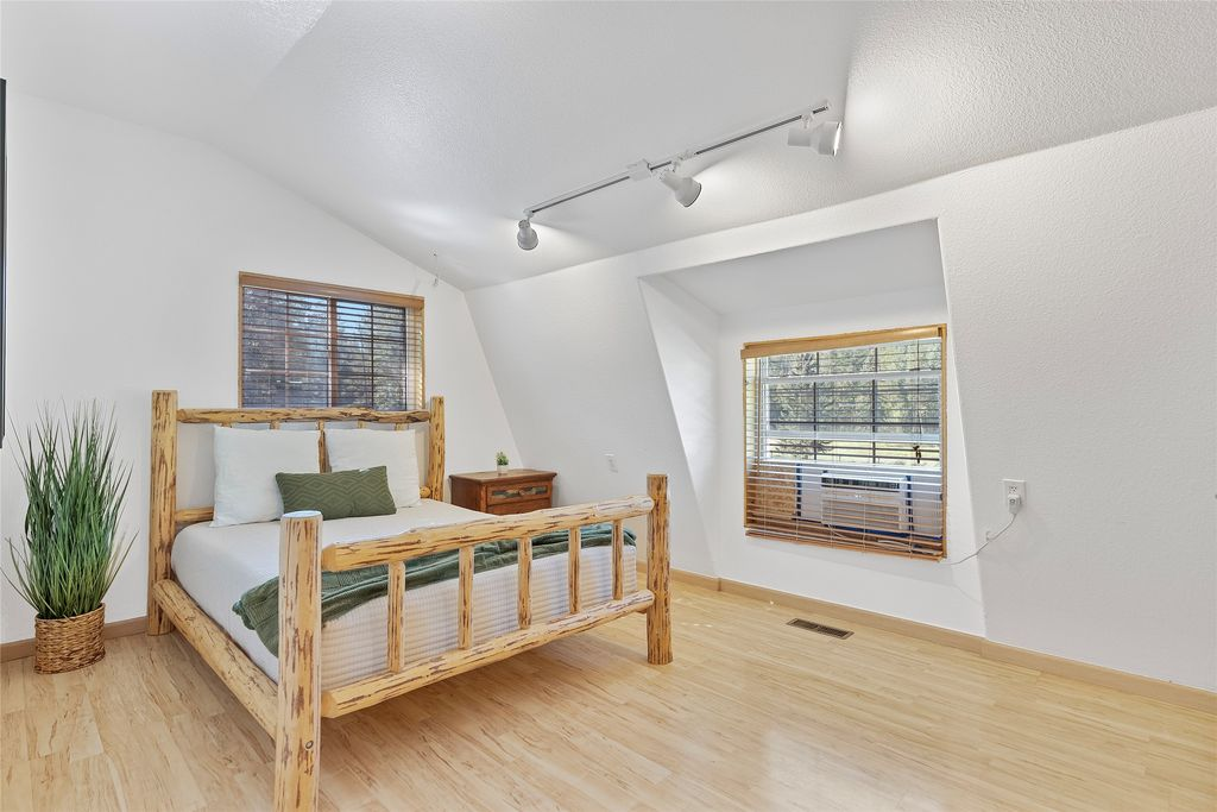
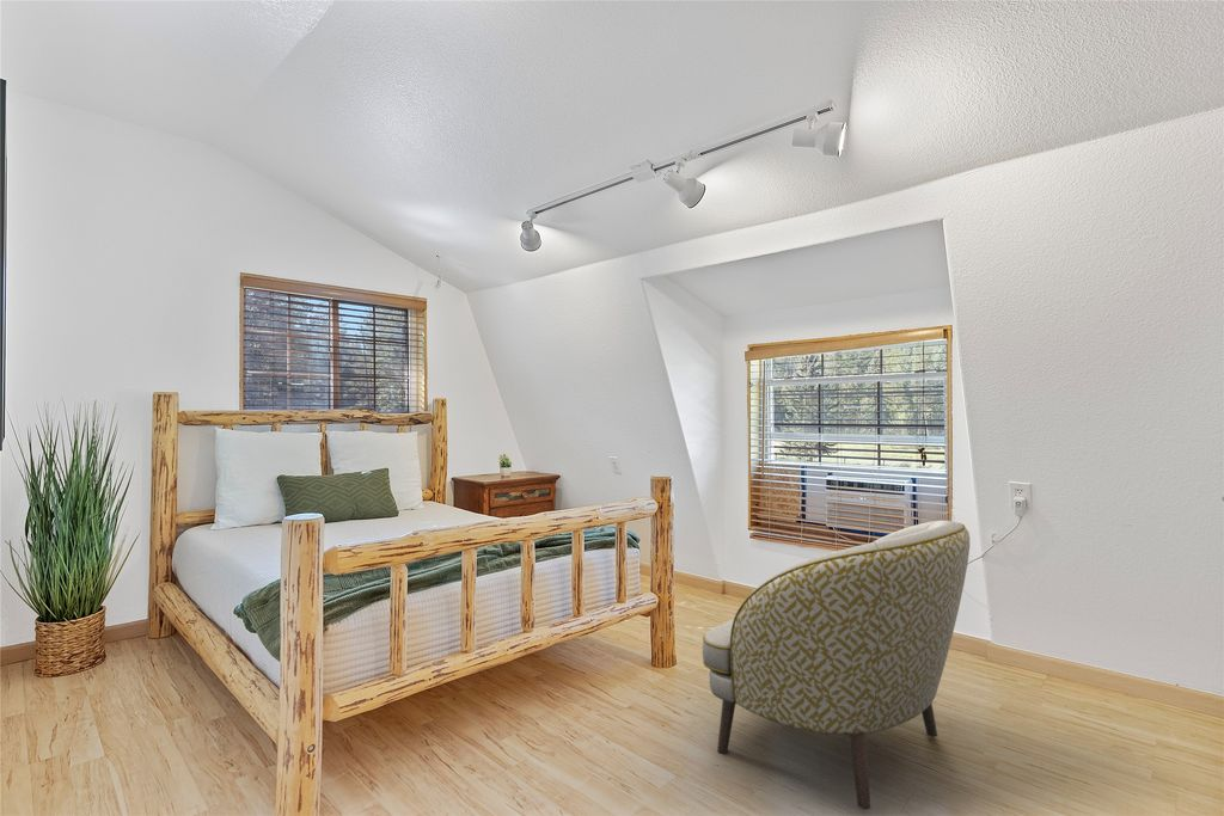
+ armchair [702,520,971,810]
